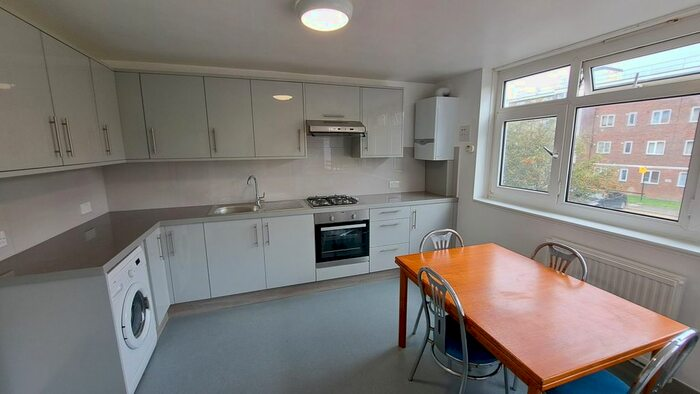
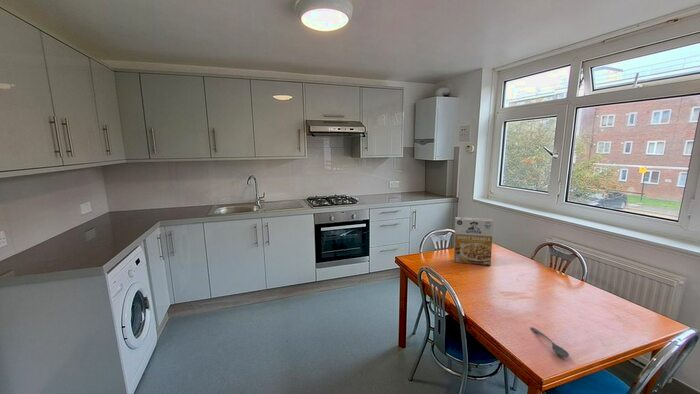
+ cereal box [453,216,494,267]
+ soupspoon [530,326,570,358]
